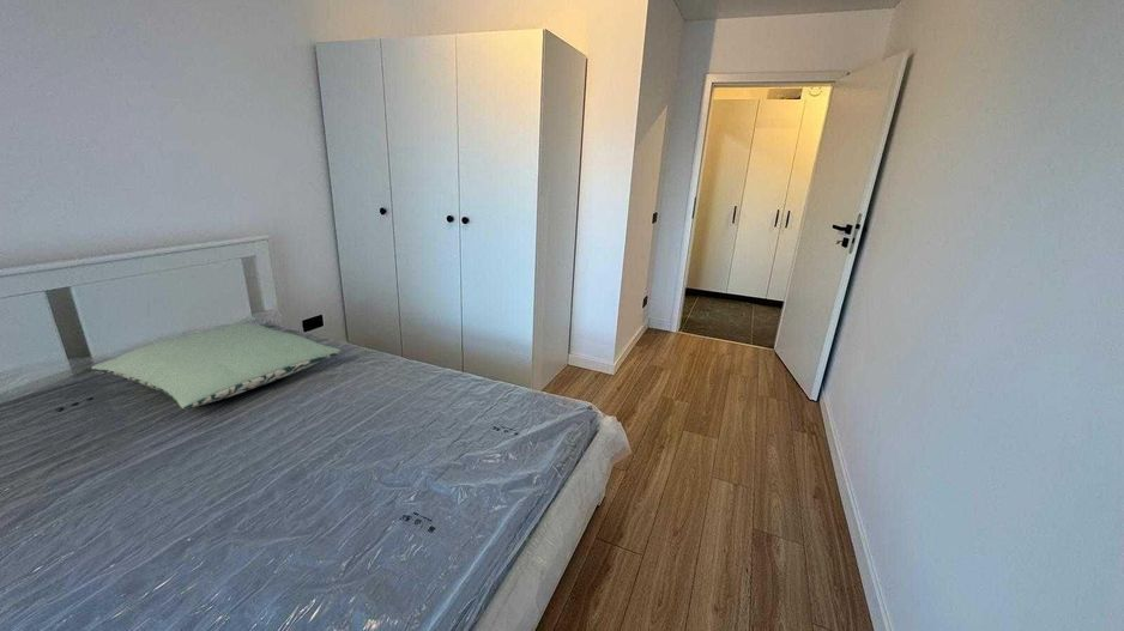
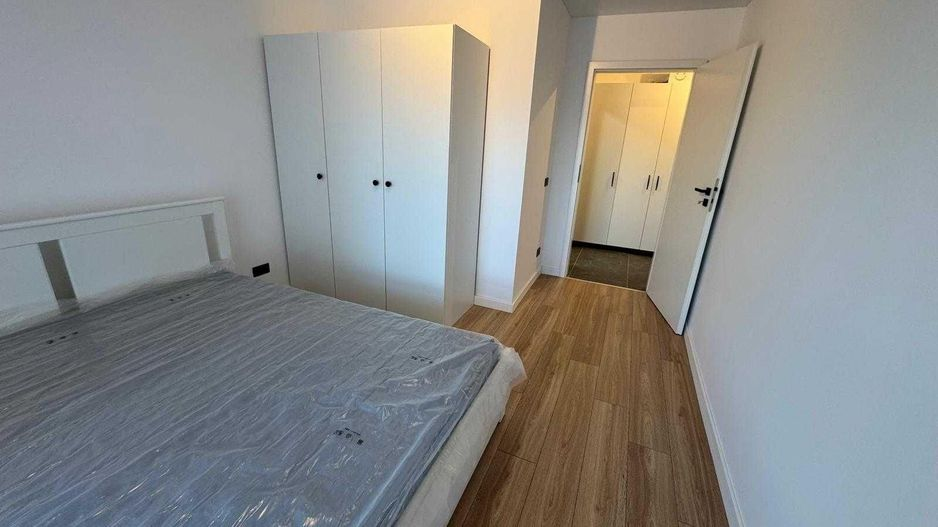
- pillow [91,322,343,409]
